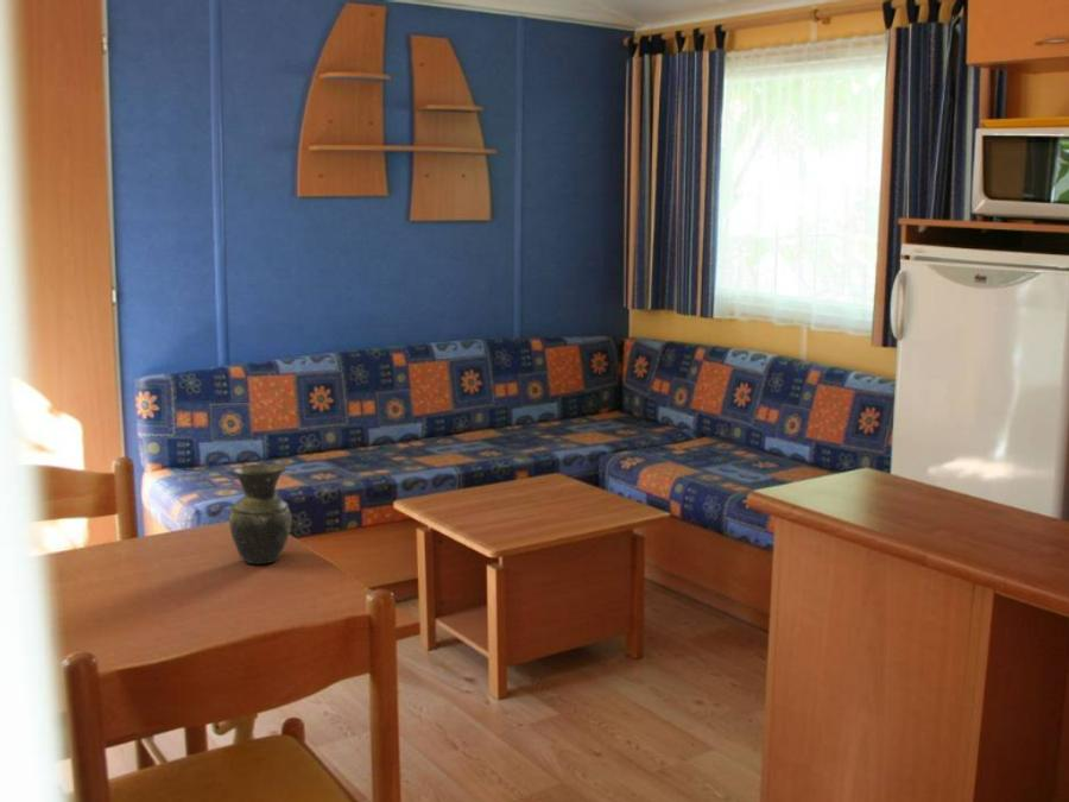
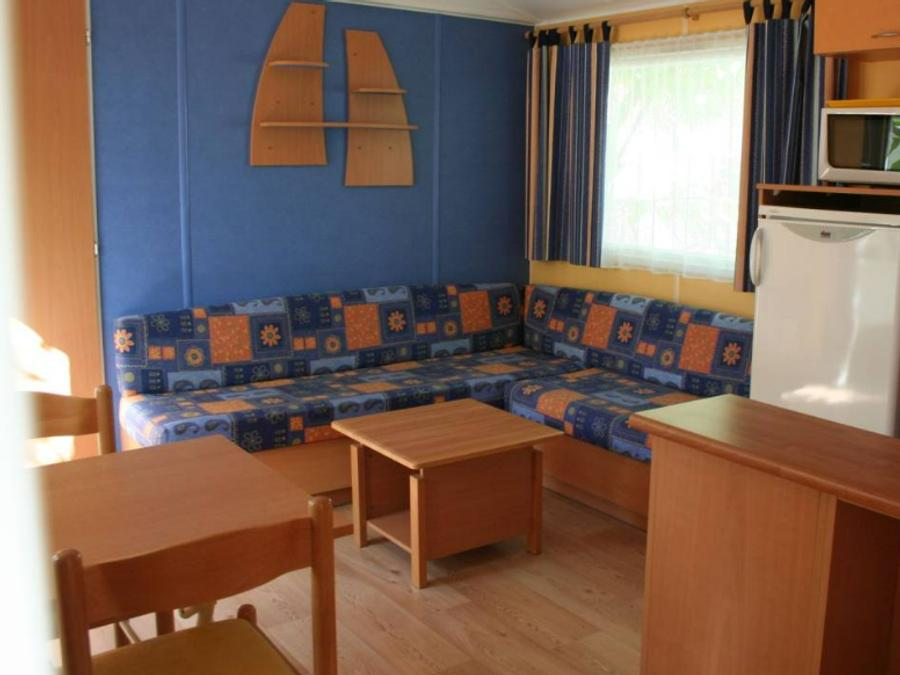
- vase [228,463,293,566]
